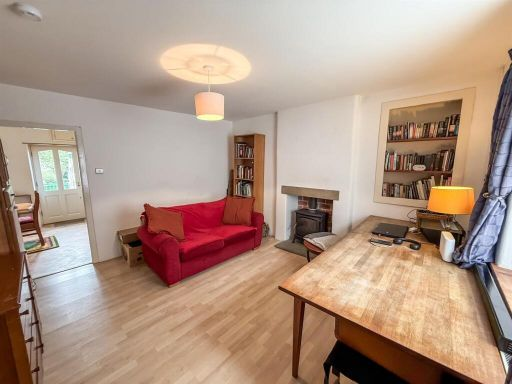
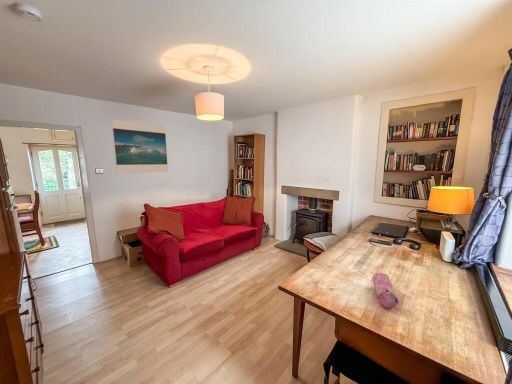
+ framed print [110,119,169,174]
+ pencil case [372,272,399,309]
